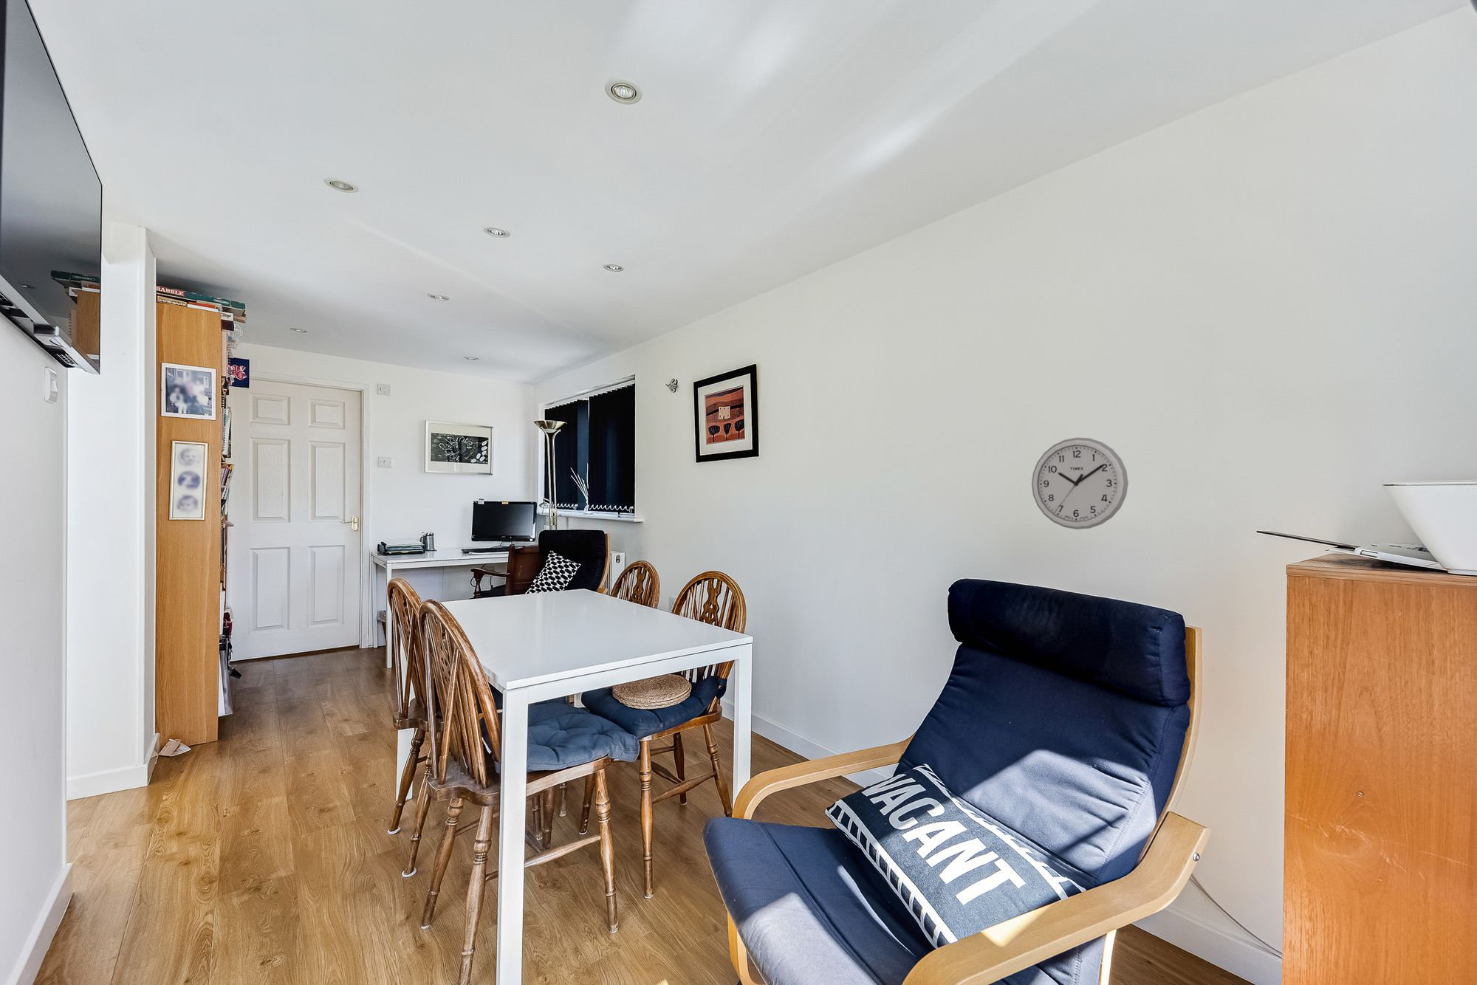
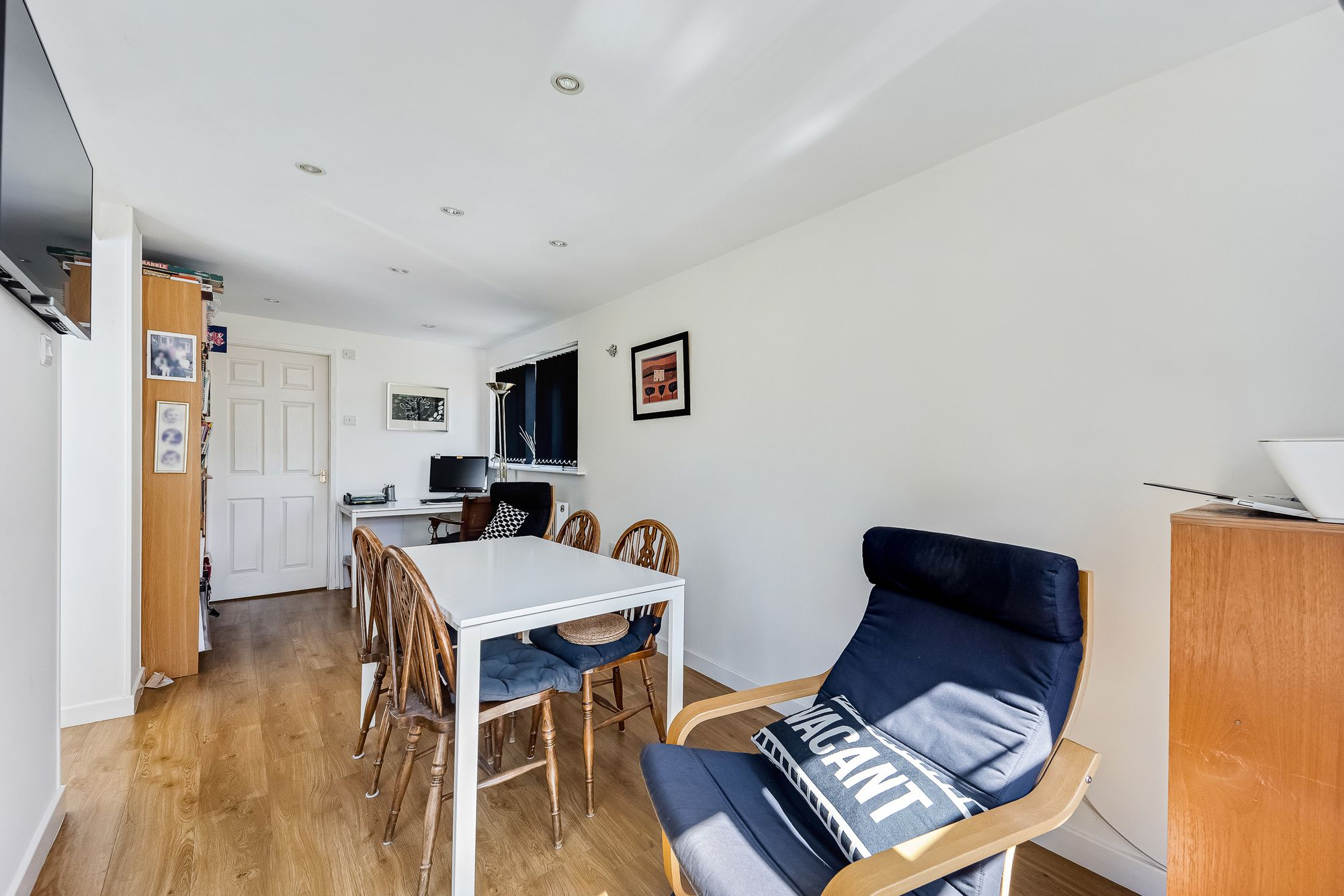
- wall clock [1031,438,1129,530]
